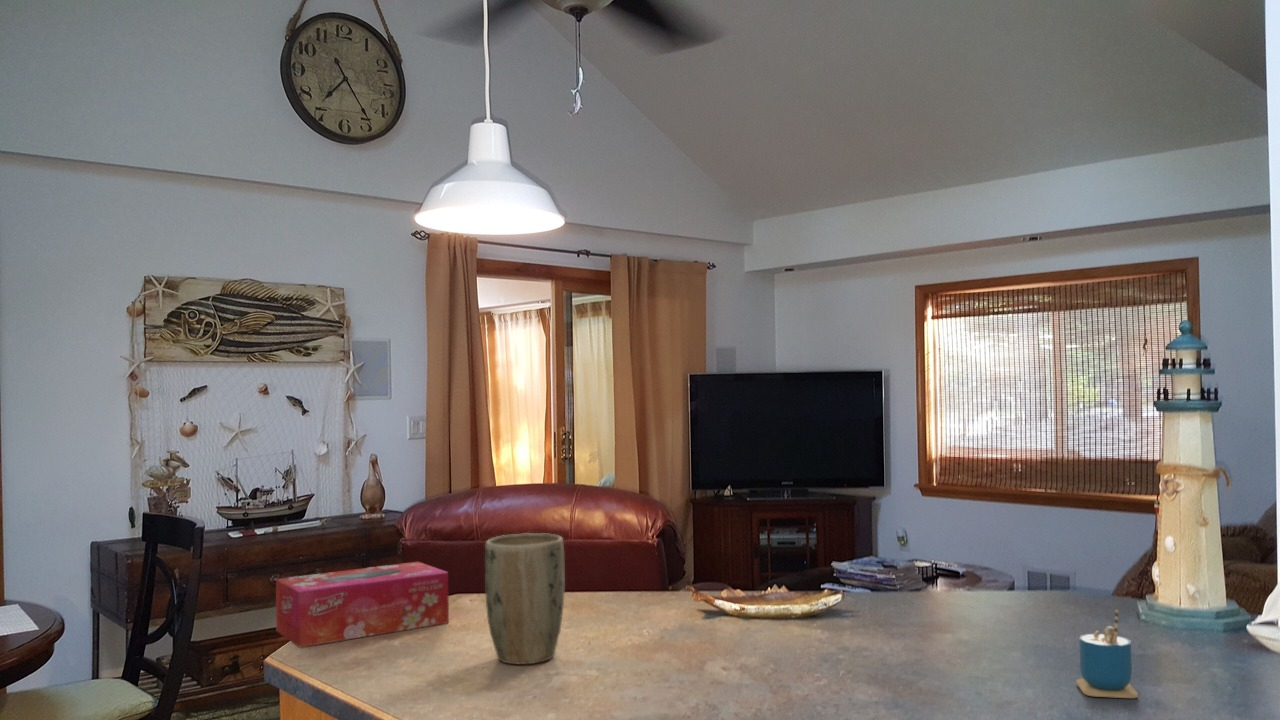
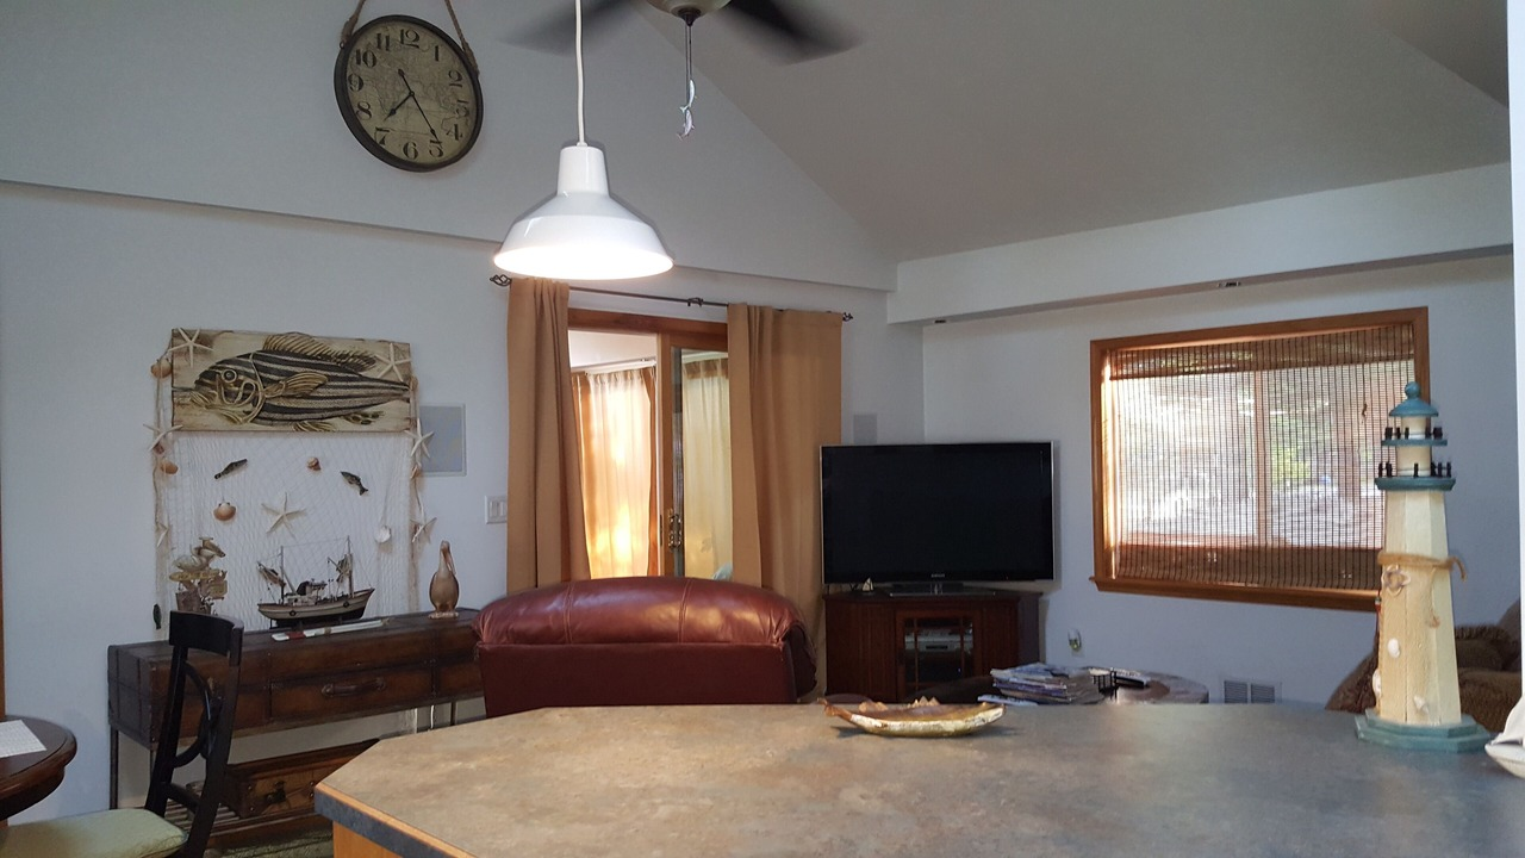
- plant pot [484,532,566,665]
- cup [1076,608,1139,699]
- tissue box [275,561,450,648]
